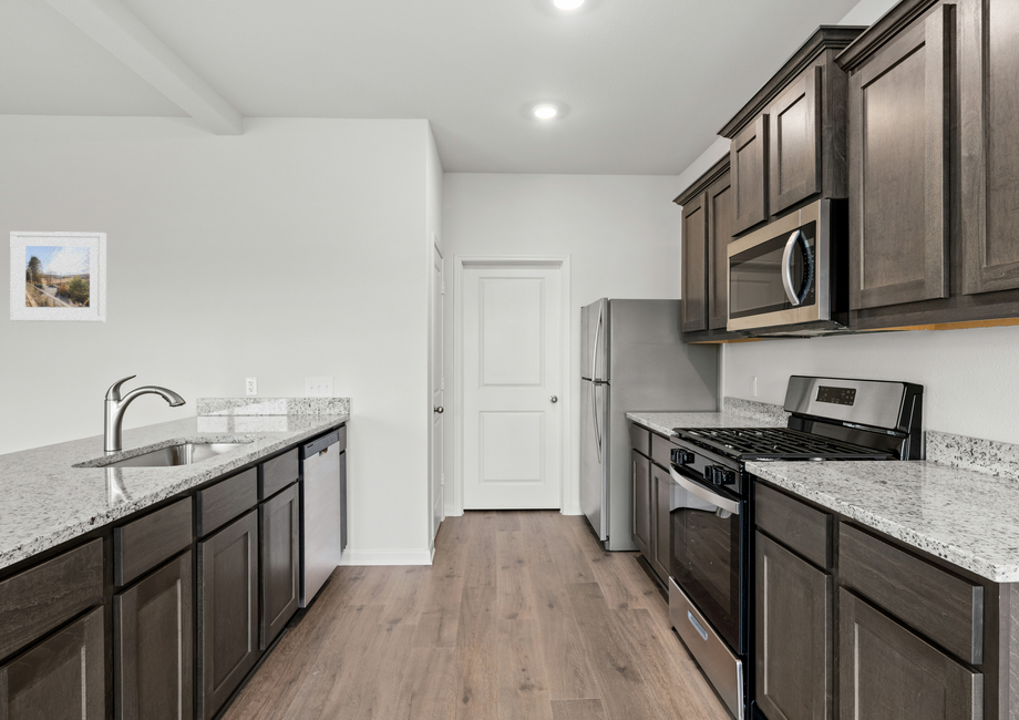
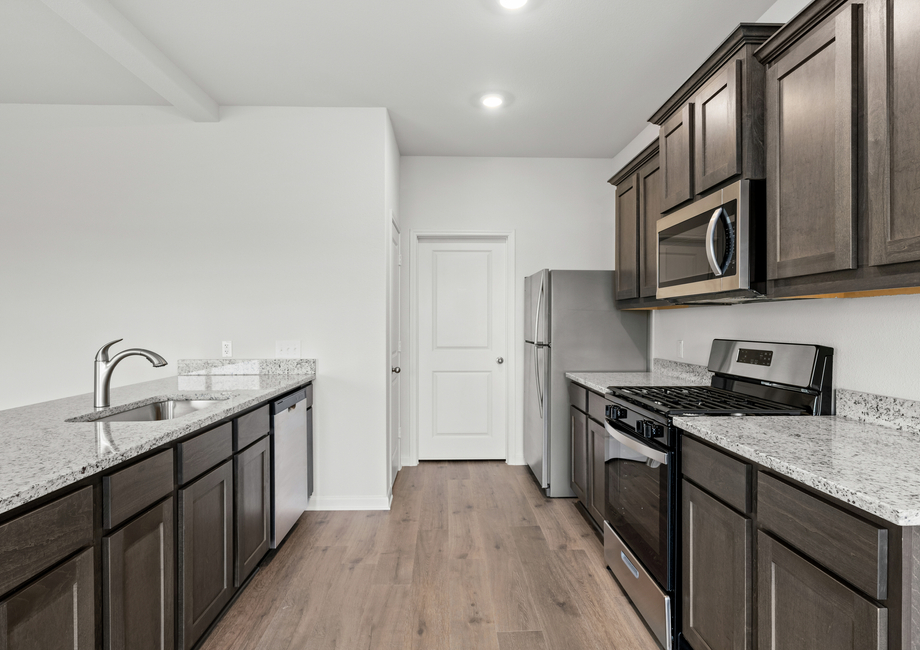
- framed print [9,230,107,322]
